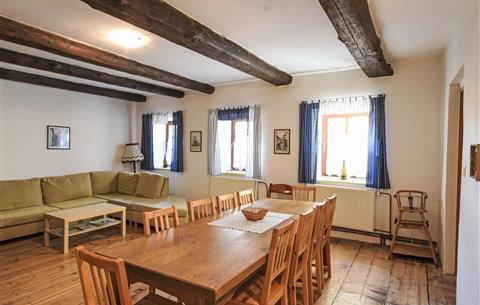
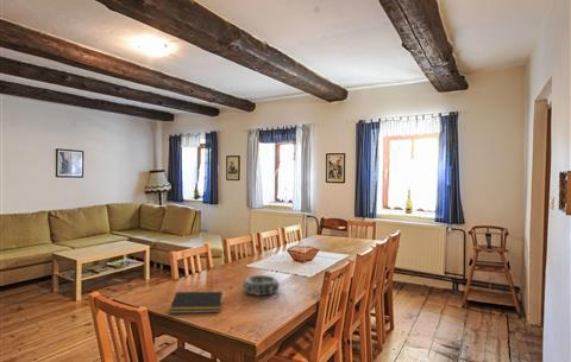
+ notepad [168,291,224,315]
+ decorative bowl [243,274,281,297]
